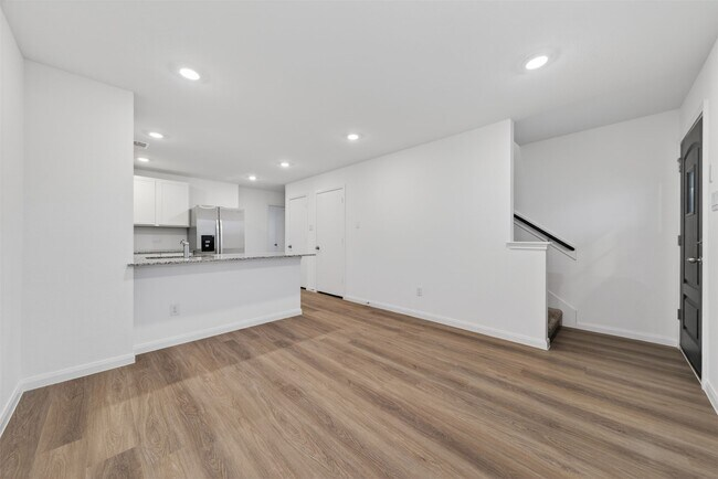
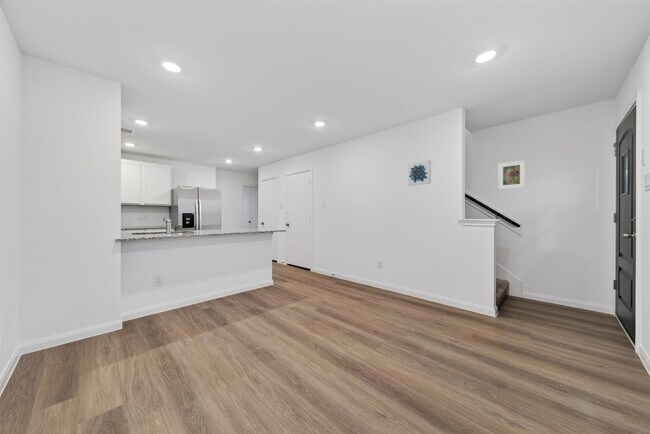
+ wall art [407,159,432,186]
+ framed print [497,159,526,190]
